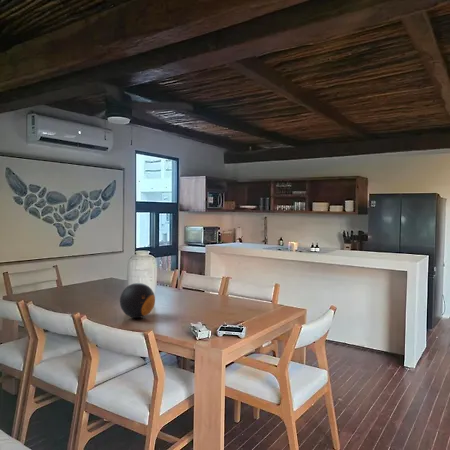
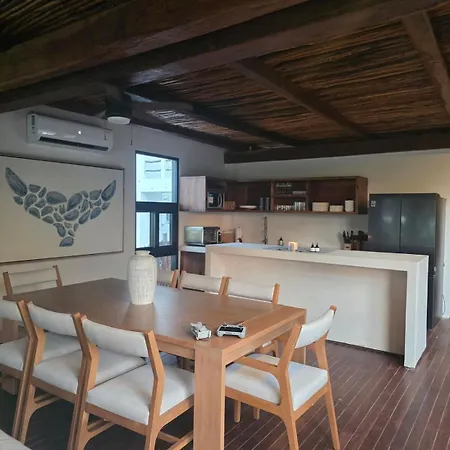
- decorative ball [119,282,156,319]
